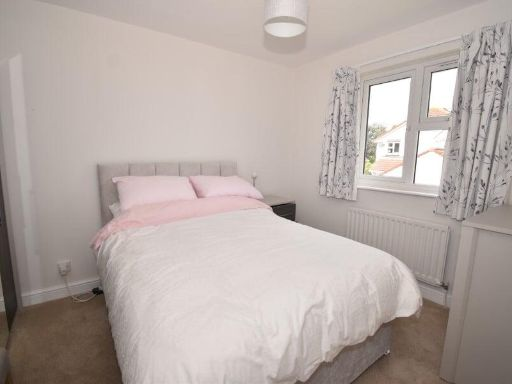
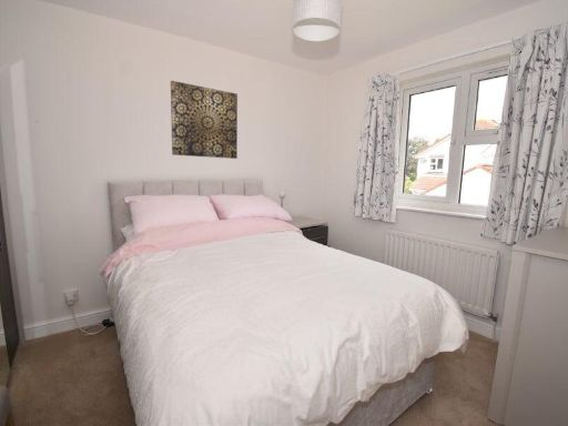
+ wall art [170,80,239,160]
